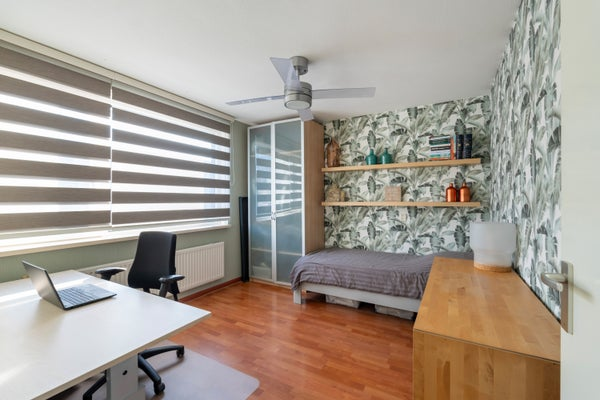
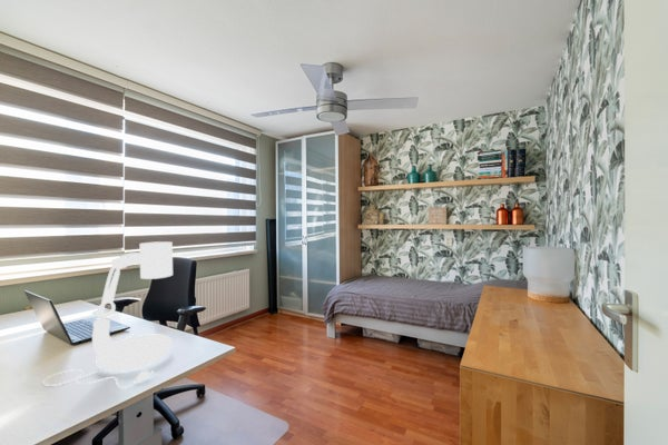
+ desk lamp [42,240,174,389]
